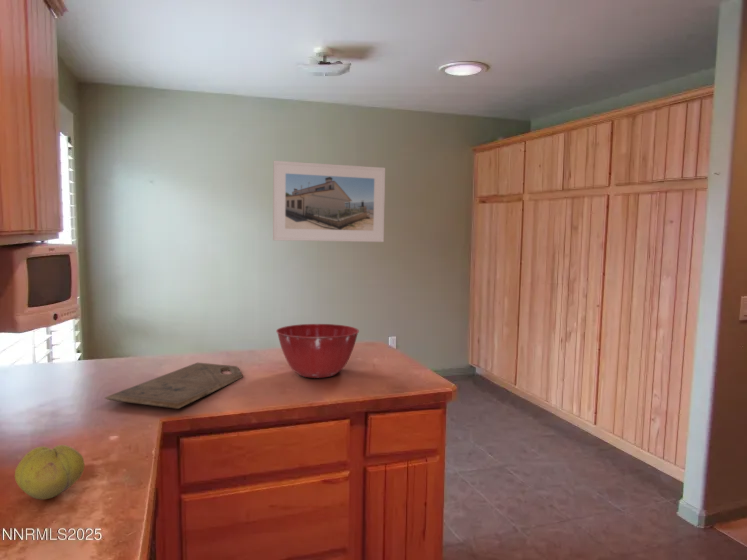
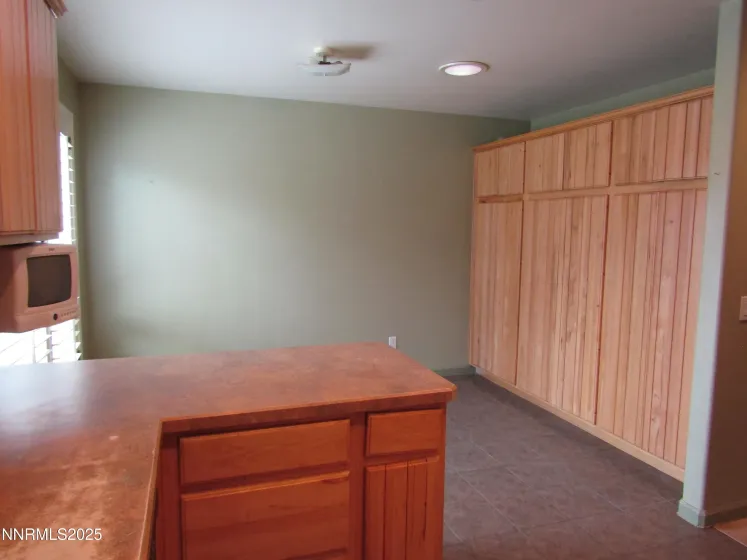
- fruit [14,444,85,500]
- mixing bowl [275,323,360,379]
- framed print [272,160,386,243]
- cutting board [104,362,244,410]
